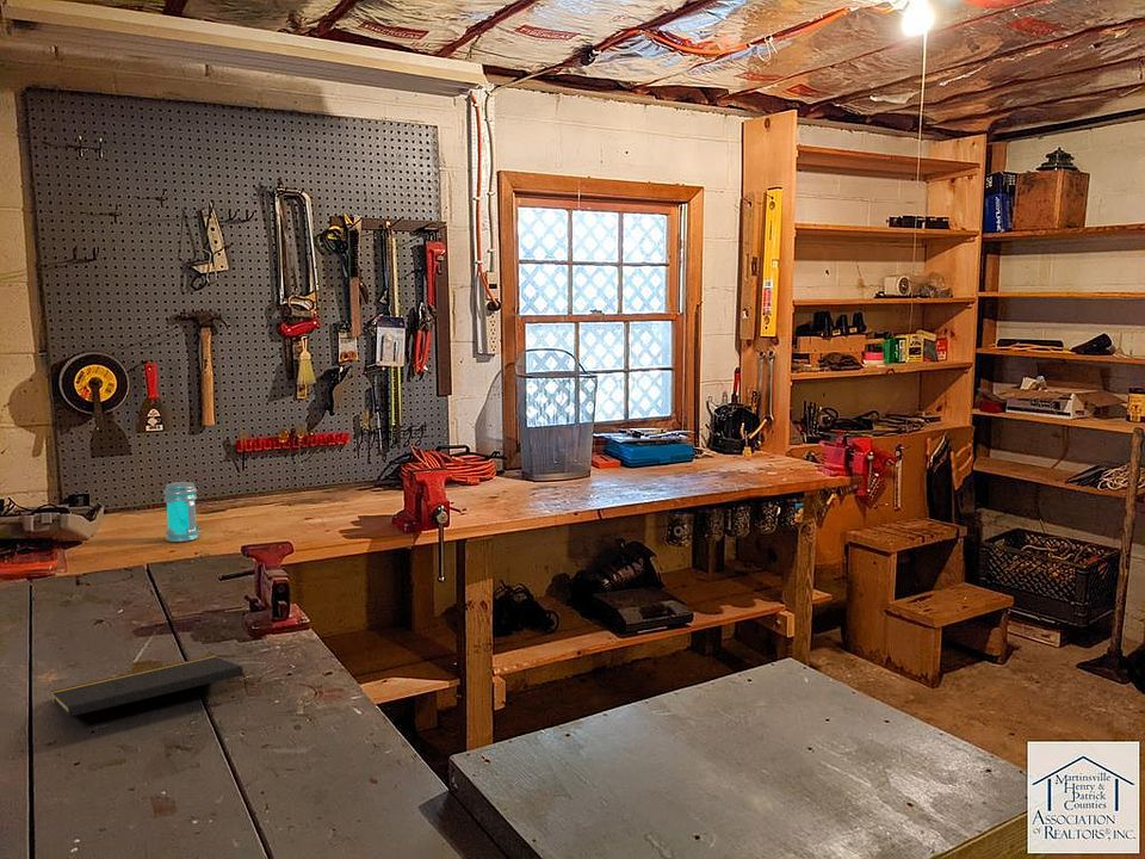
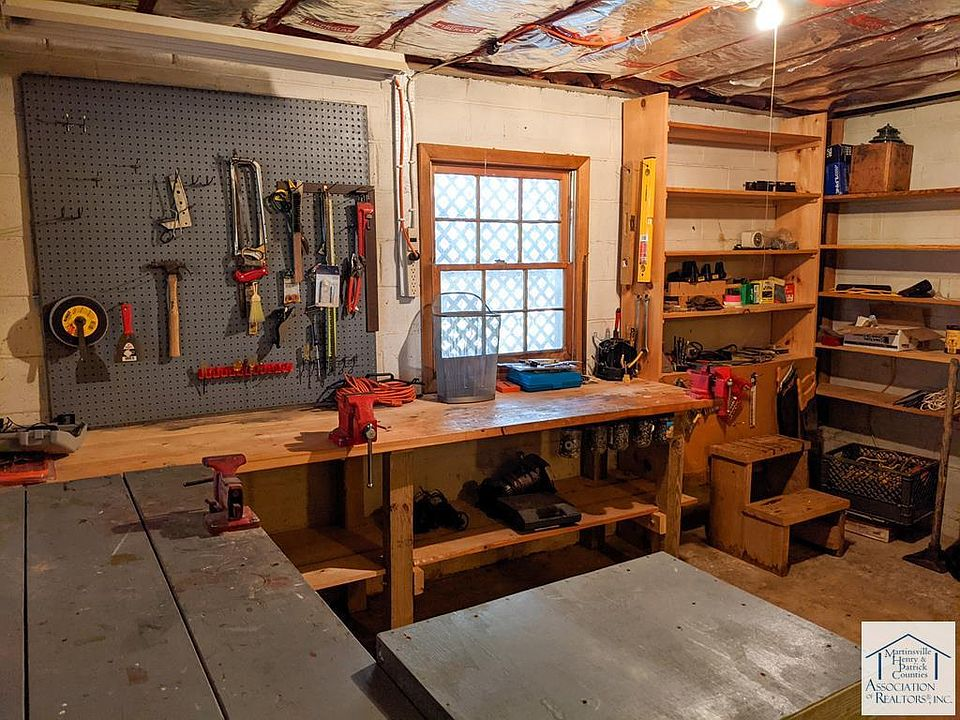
- jar [162,481,200,543]
- notepad [50,655,249,718]
